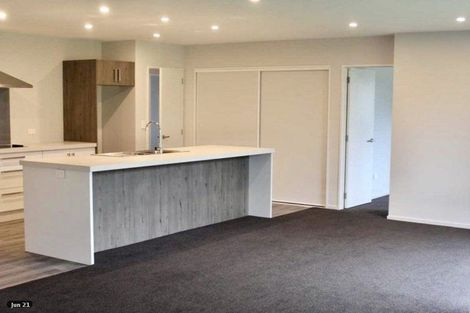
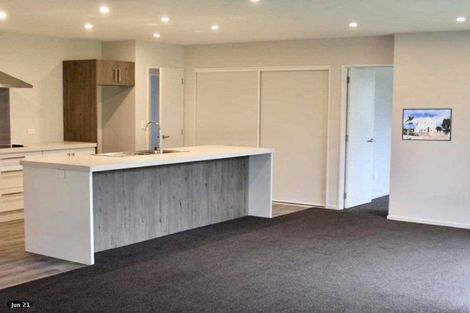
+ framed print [401,107,453,142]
